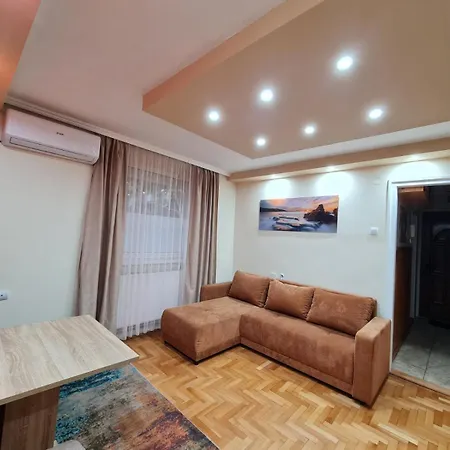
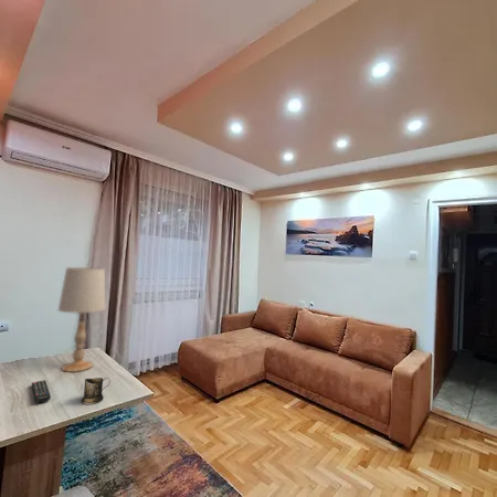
+ table lamp [57,266,107,373]
+ remote control [31,379,52,404]
+ mug [81,377,112,405]
